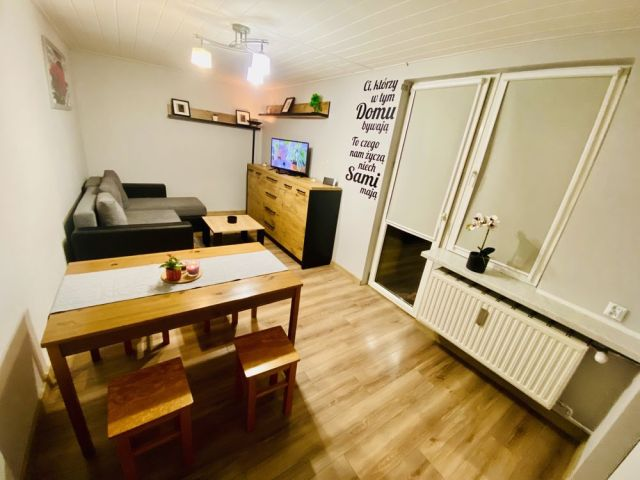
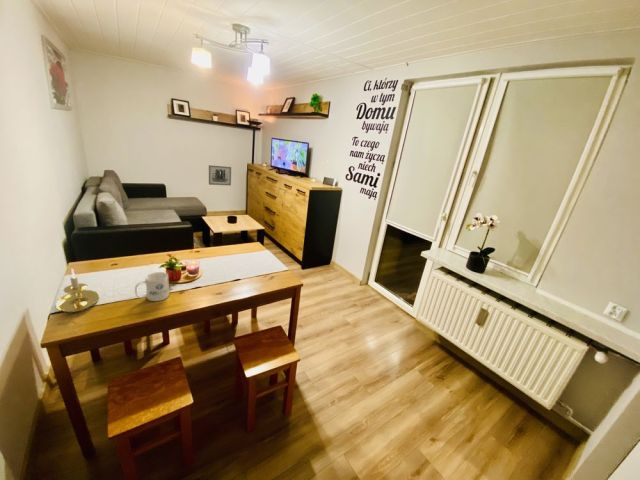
+ mug [134,271,170,302]
+ wall art [208,164,232,186]
+ candle holder [55,267,100,314]
